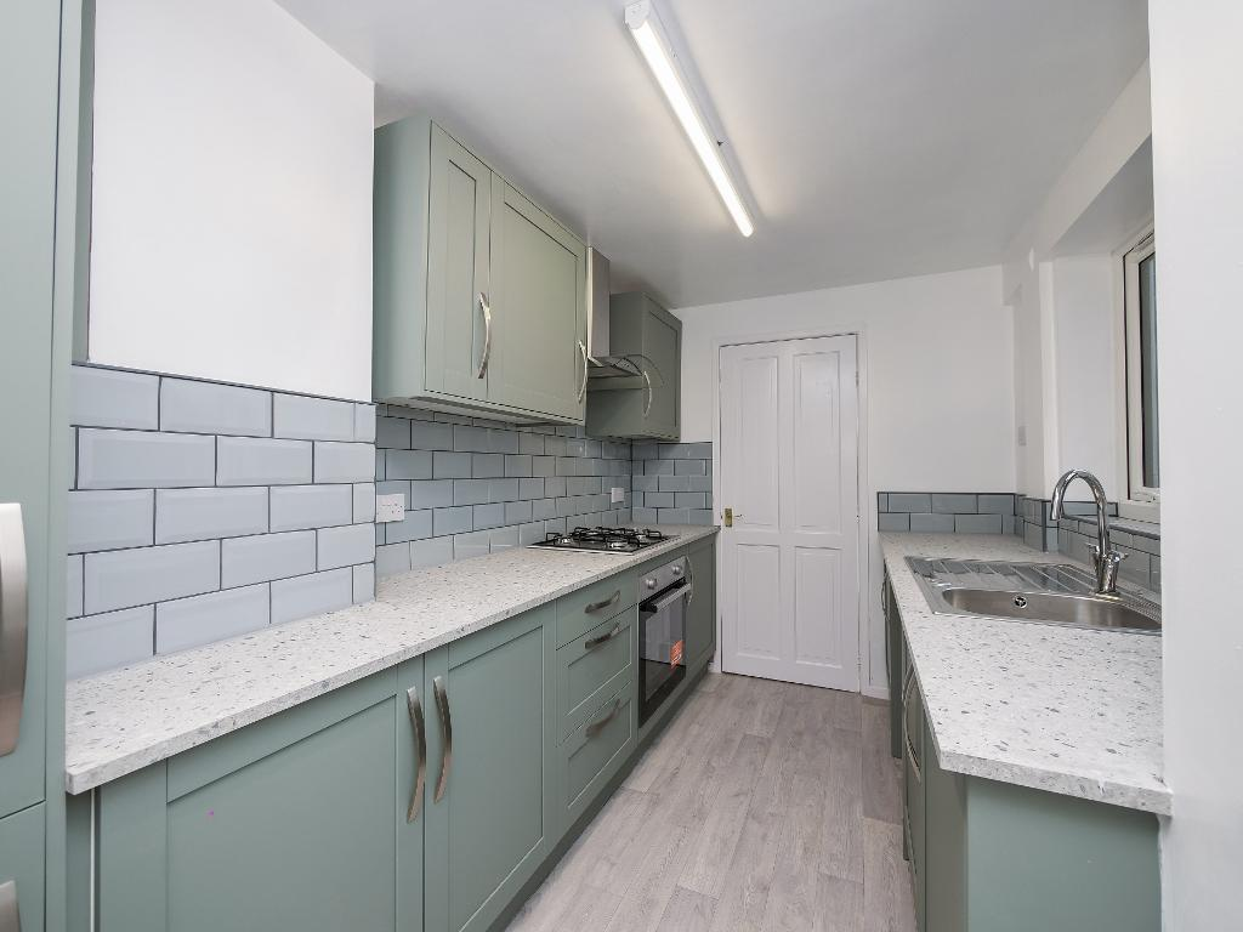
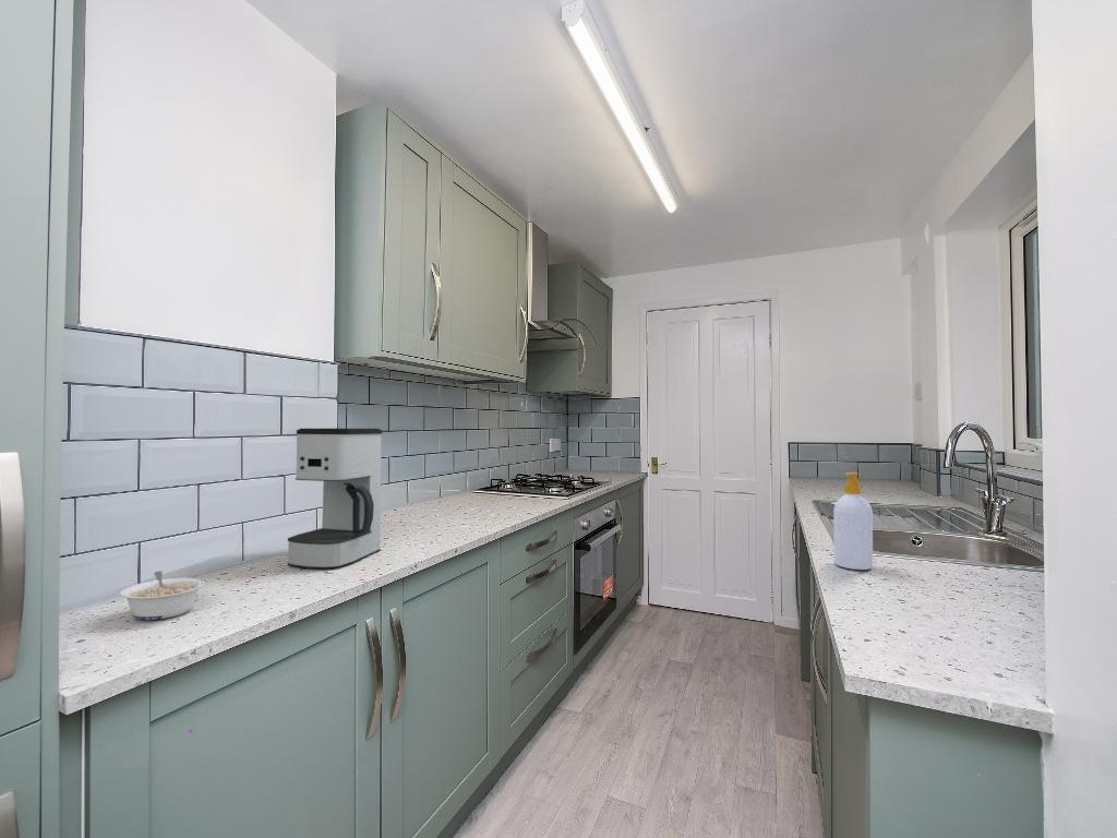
+ legume [119,570,206,621]
+ coffee maker [287,428,383,571]
+ soap bottle [832,471,874,571]
